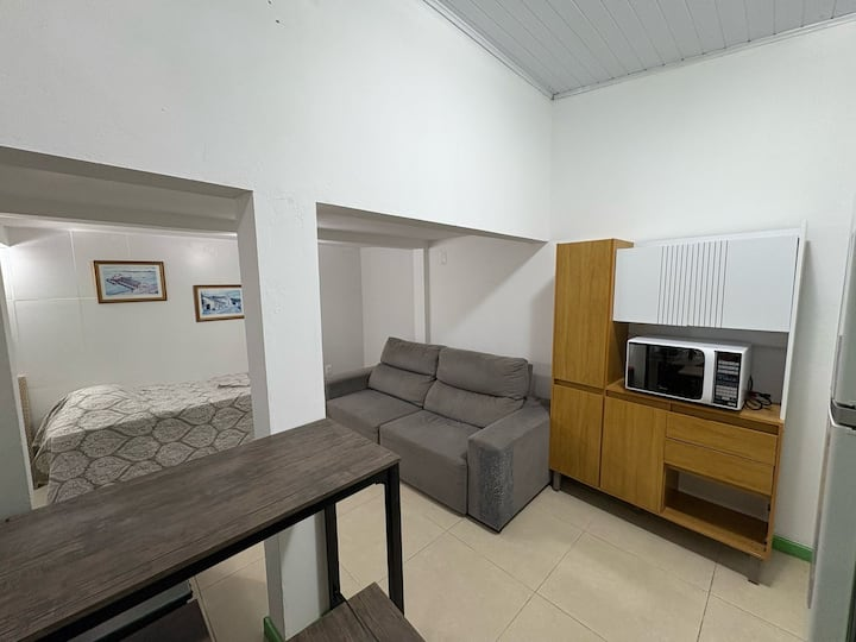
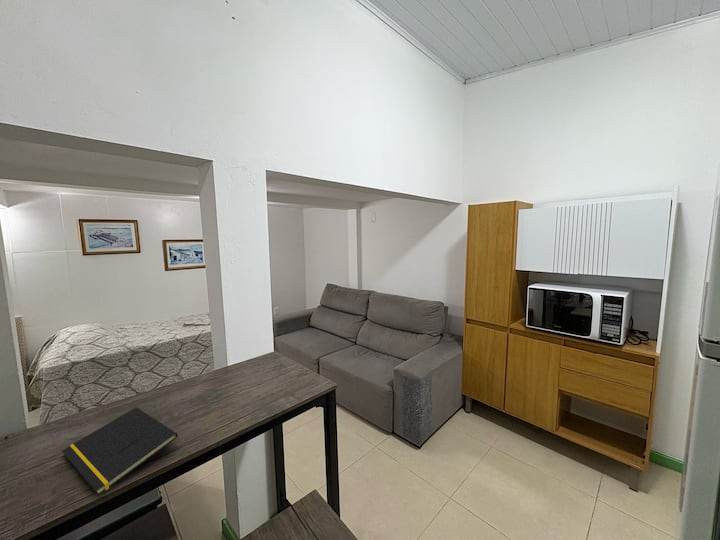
+ notepad [61,406,179,496]
